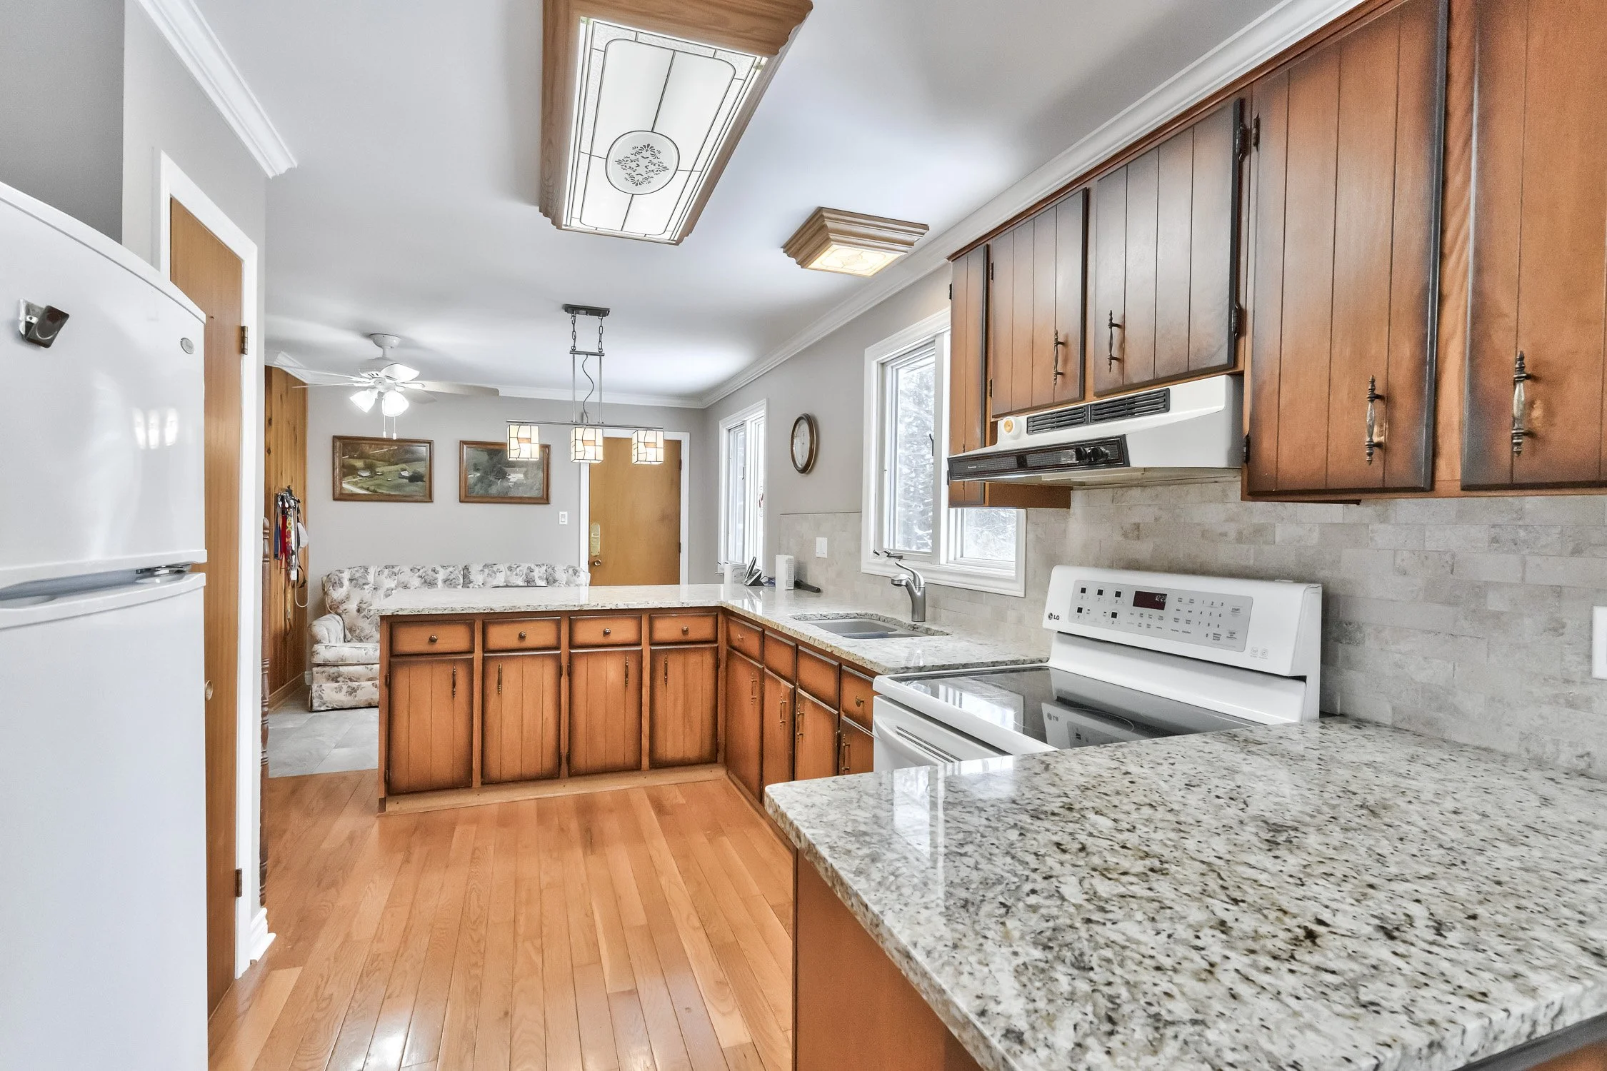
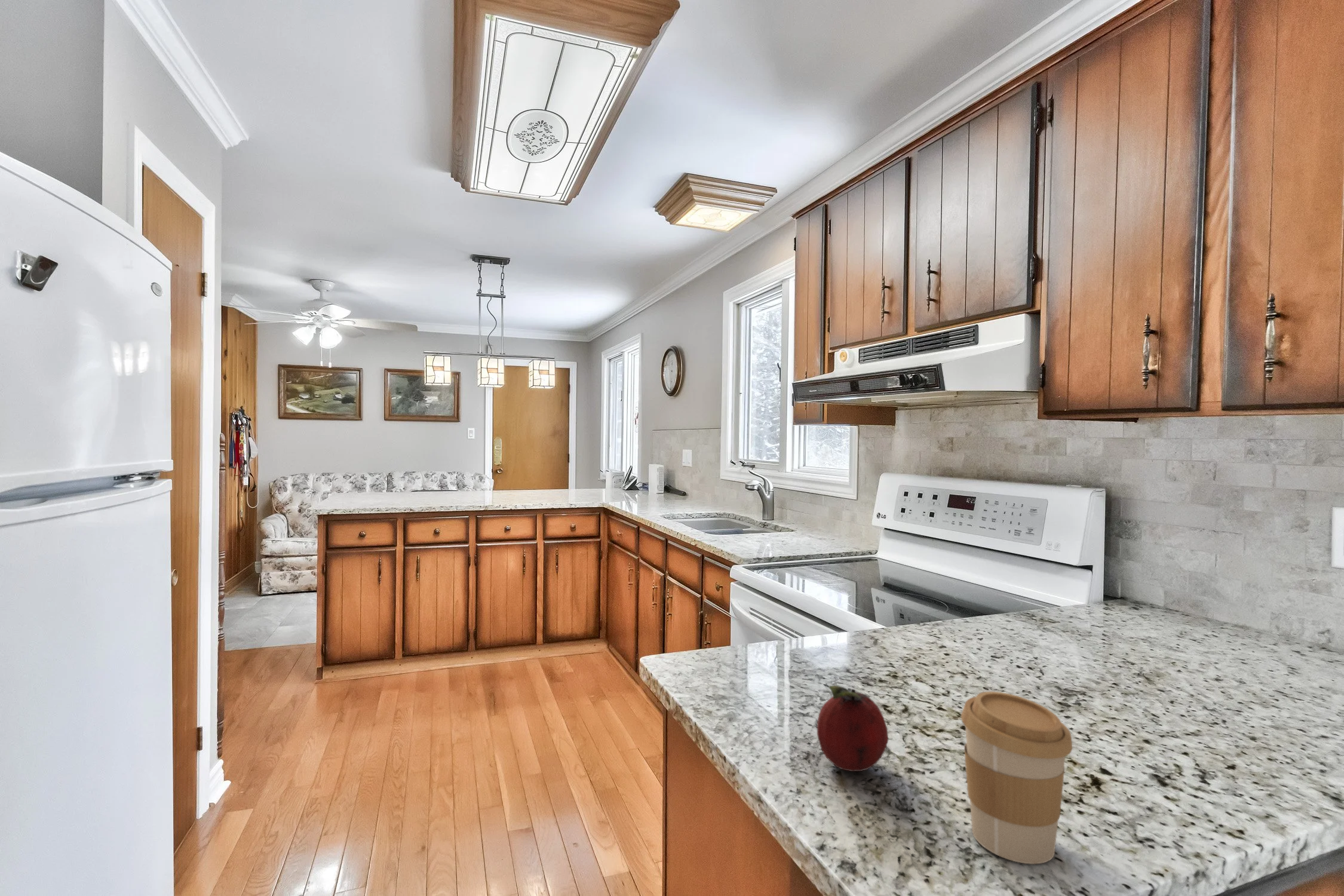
+ coffee cup [961,691,1073,864]
+ fruit [817,685,889,772]
